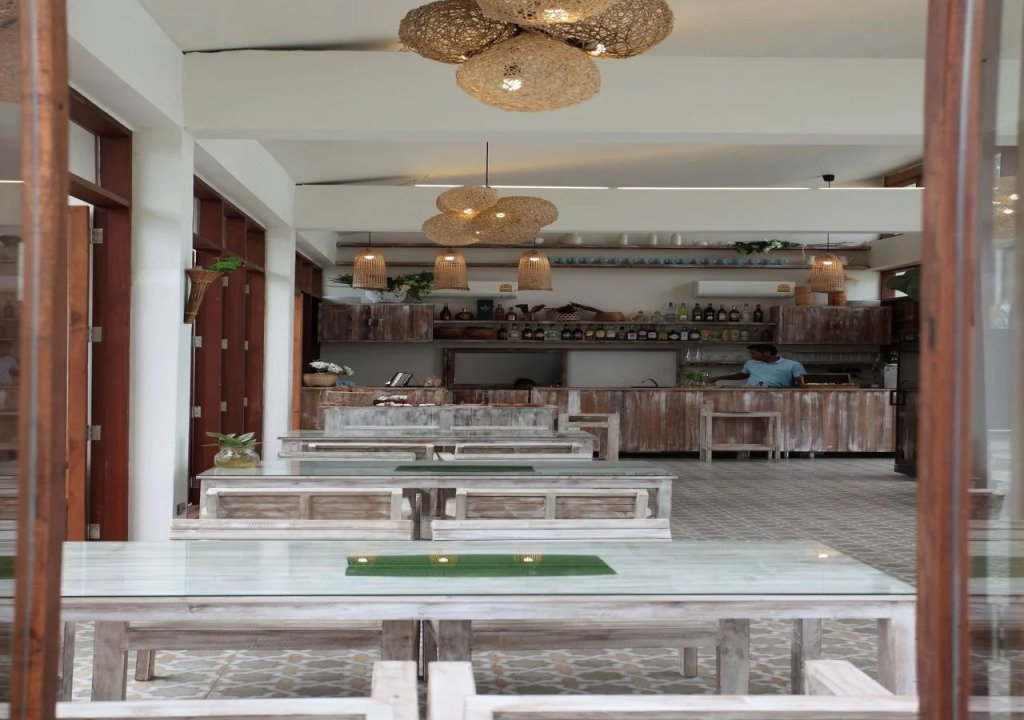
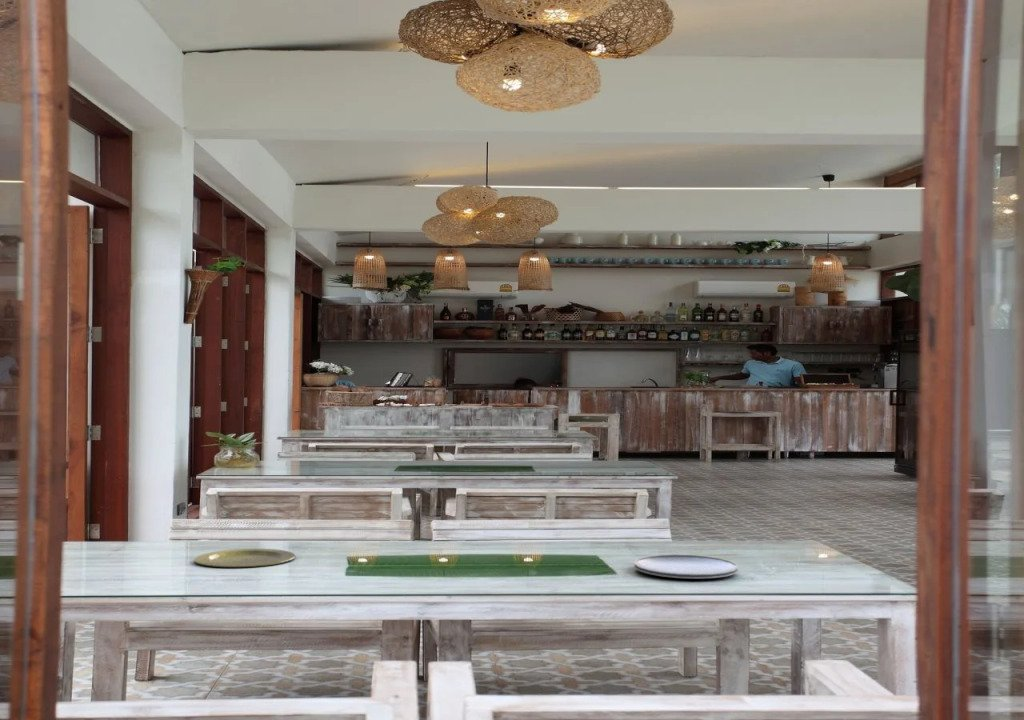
+ plate [194,548,296,568]
+ plate [633,553,739,580]
